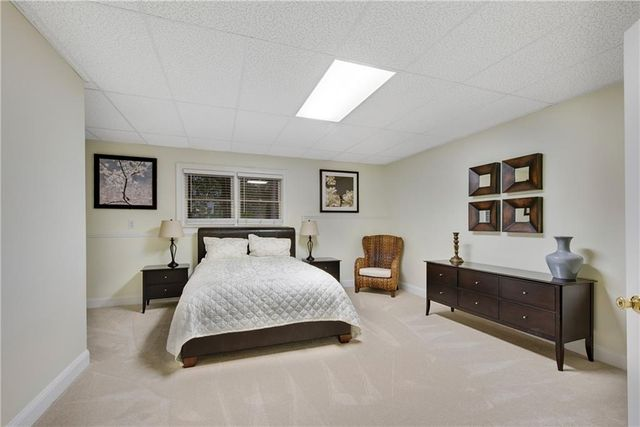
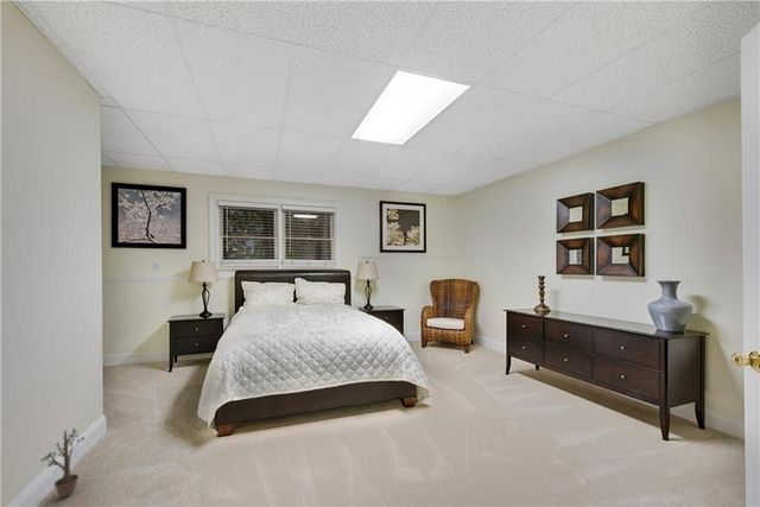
+ decorative plant [40,427,86,507]
